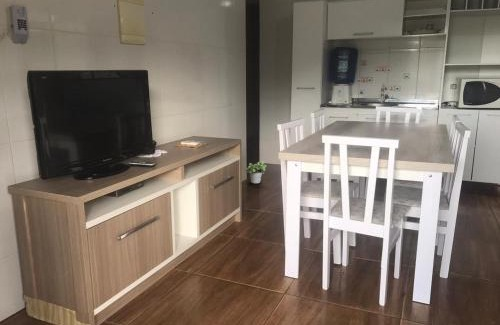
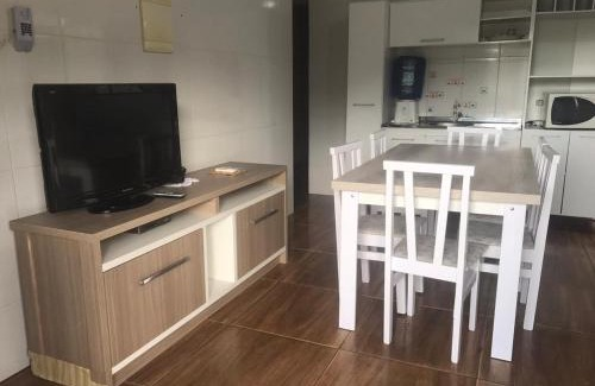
- potted plant [244,160,268,184]
